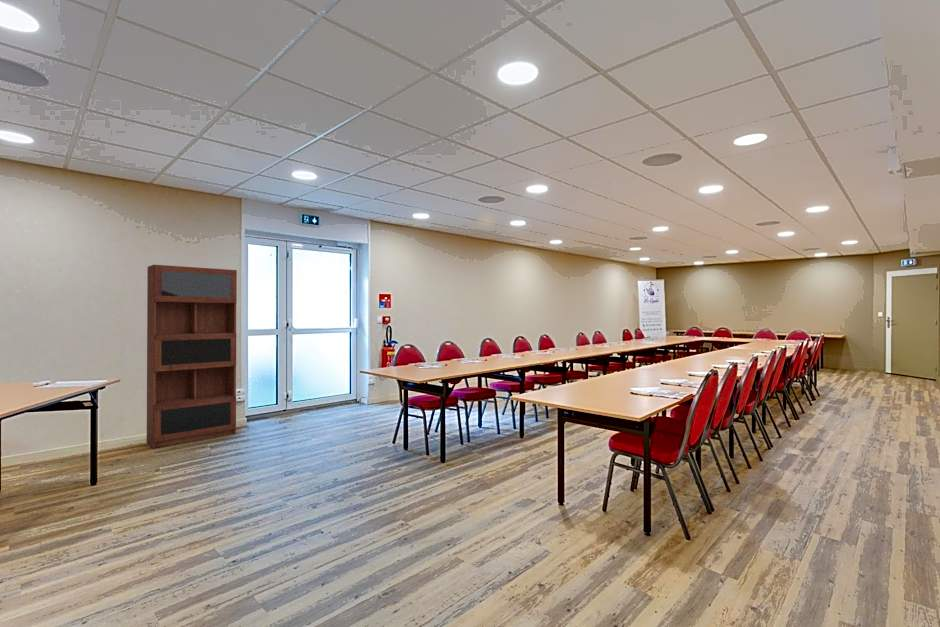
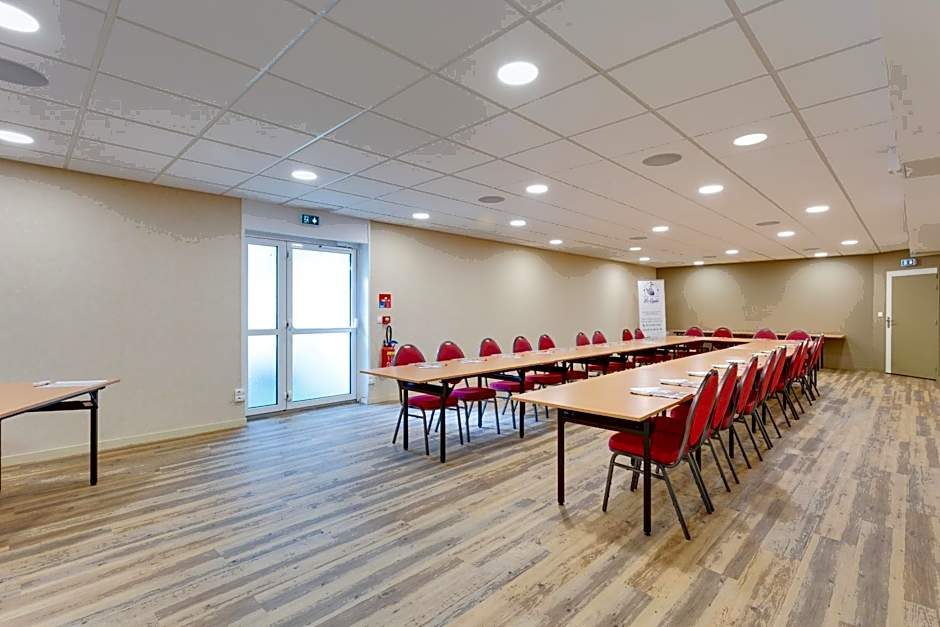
- bookcase [146,264,238,449]
